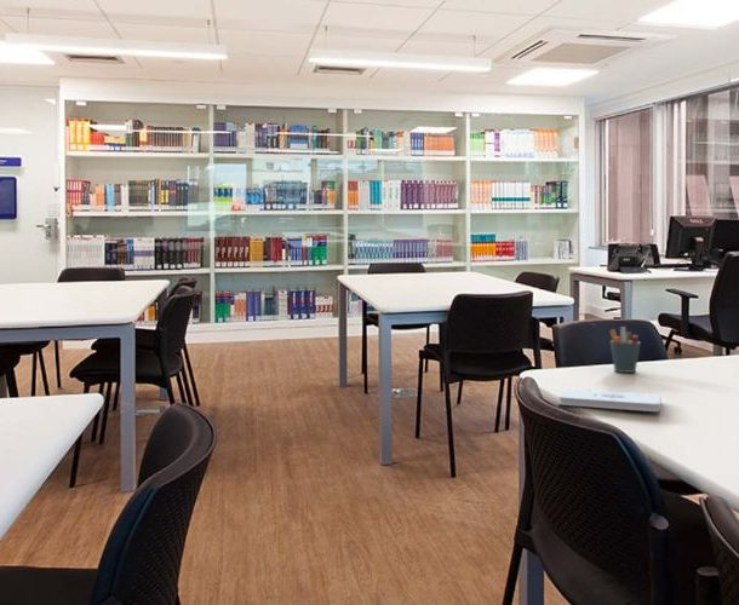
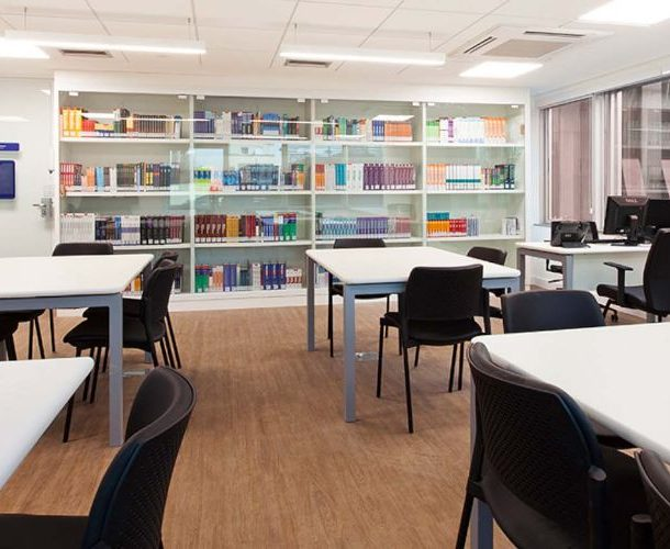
- pen holder [609,325,642,374]
- notepad [557,387,663,413]
